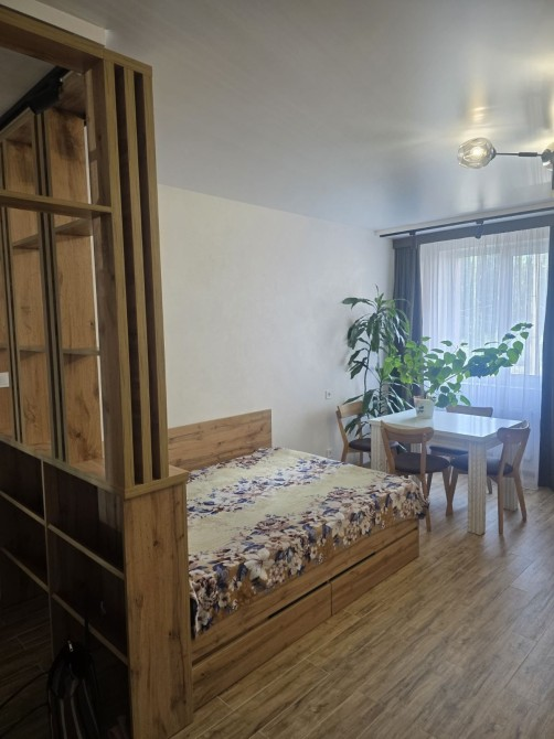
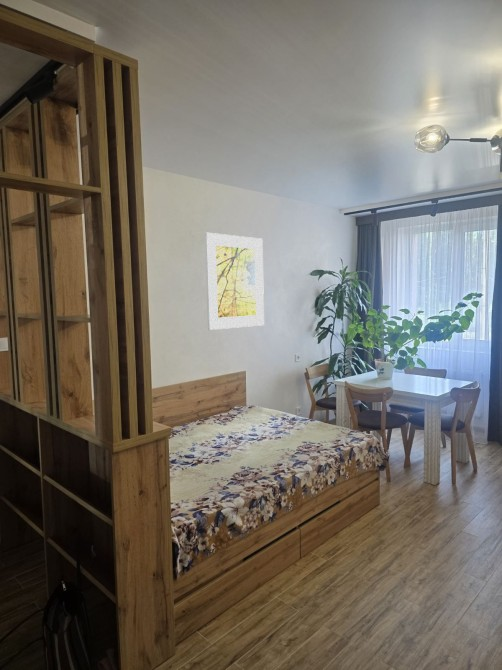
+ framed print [204,232,265,331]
